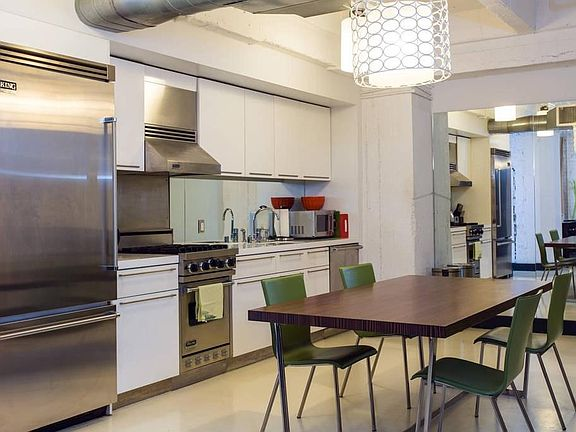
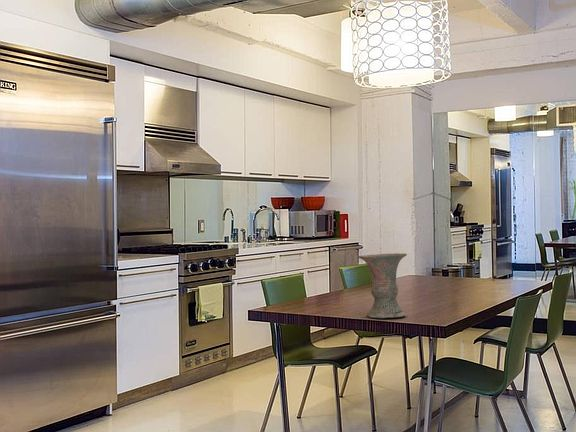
+ vase [357,252,408,319]
